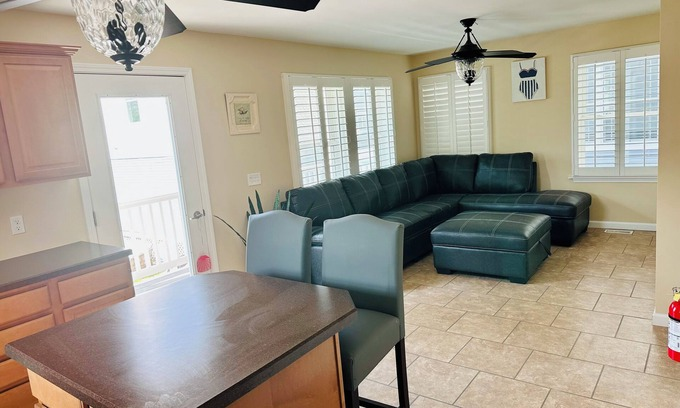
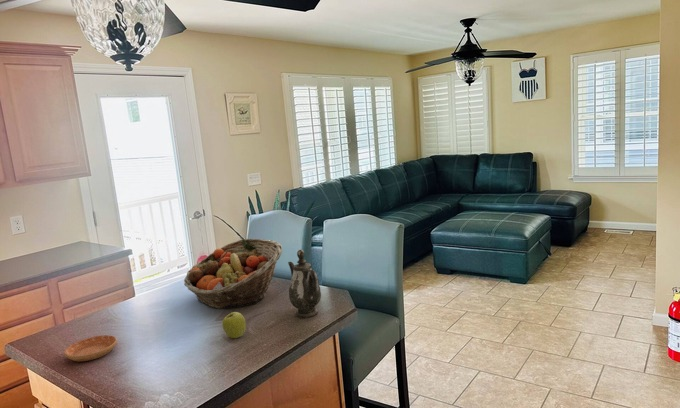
+ apple [221,311,247,339]
+ saucer [63,334,118,362]
+ teapot [287,249,322,318]
+ fruit basket [183,238,283,310]
